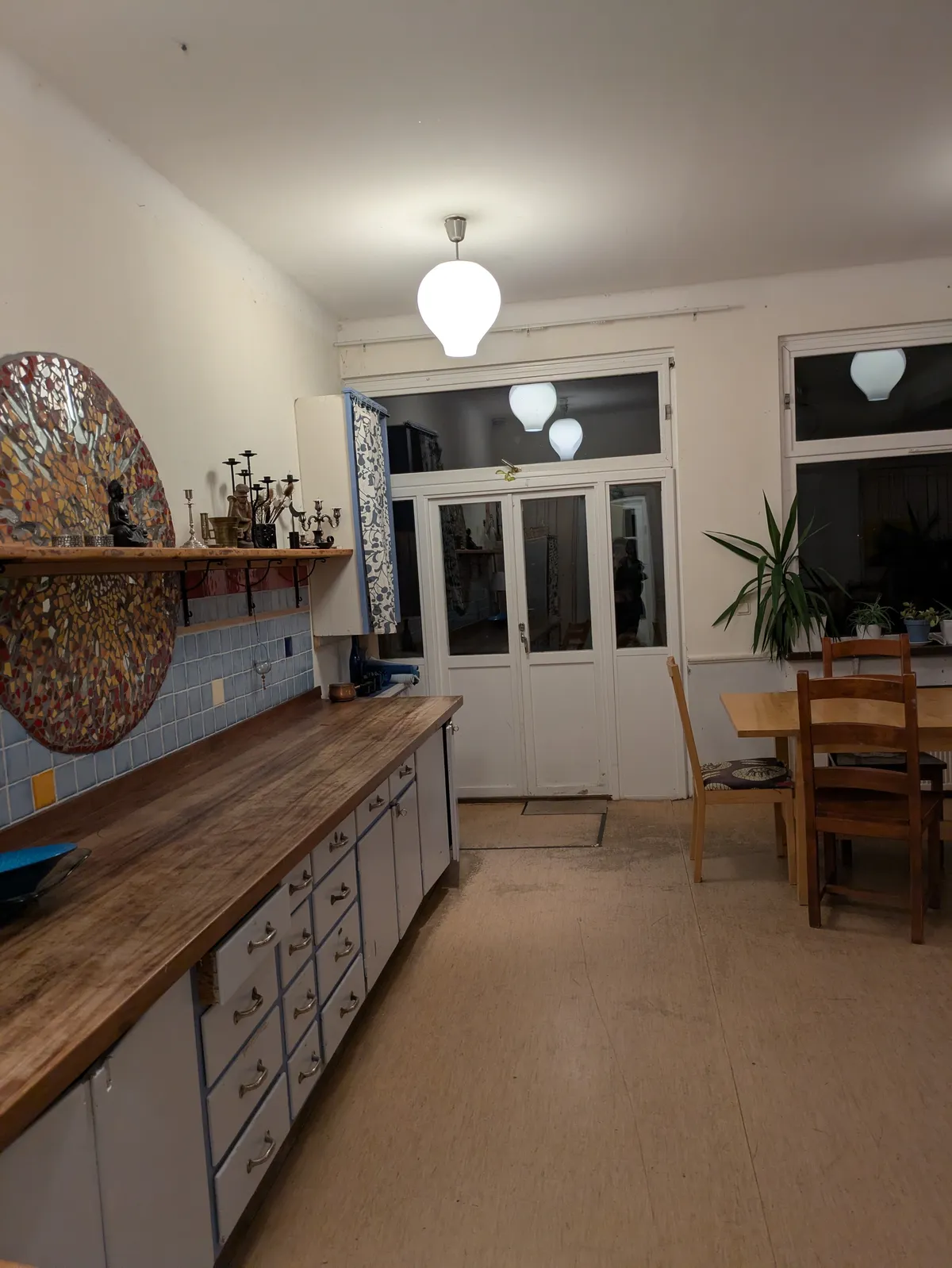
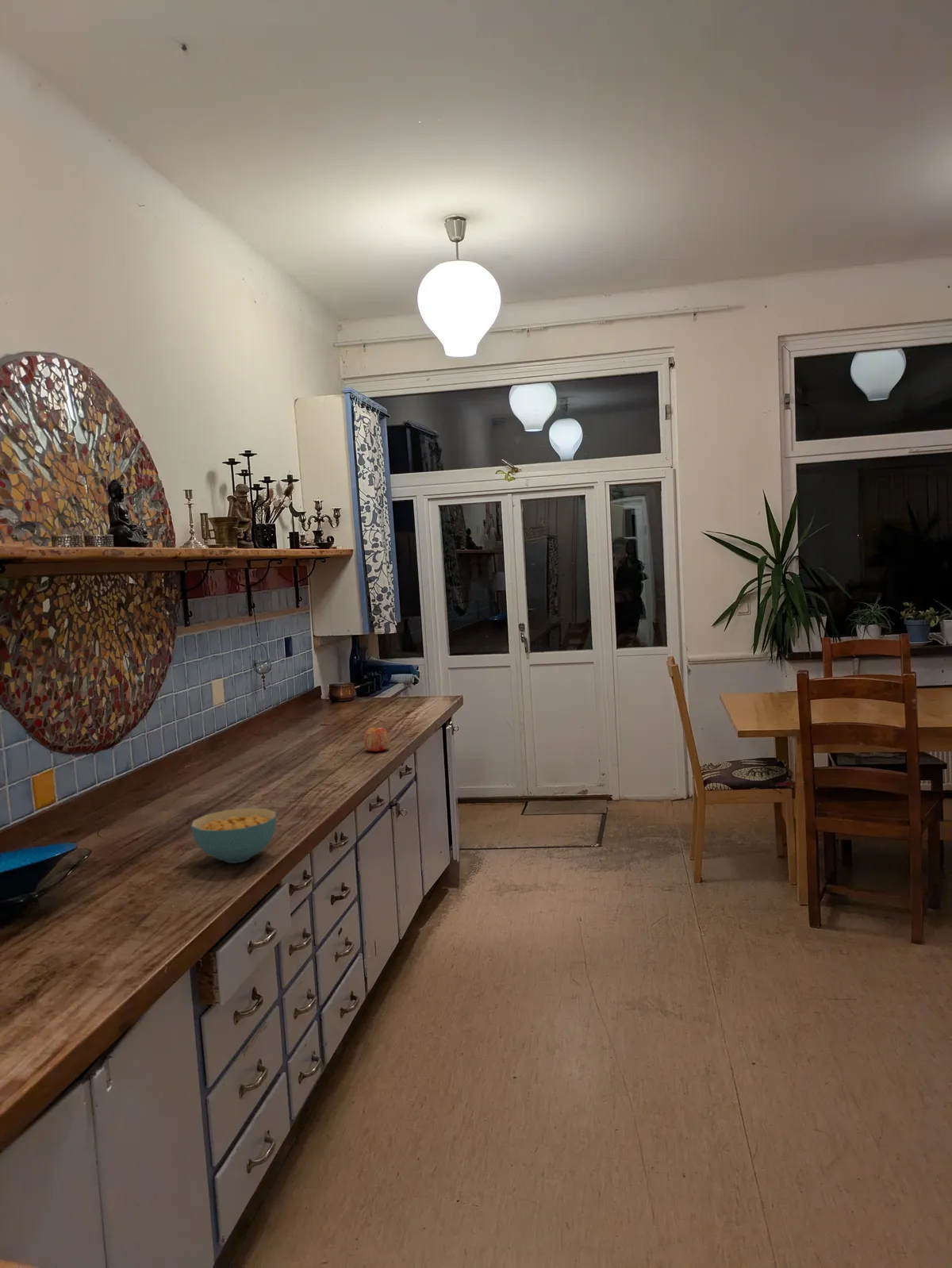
+ apple [363,727,390,752]
+ cereal bowl [190,807,277,864]
